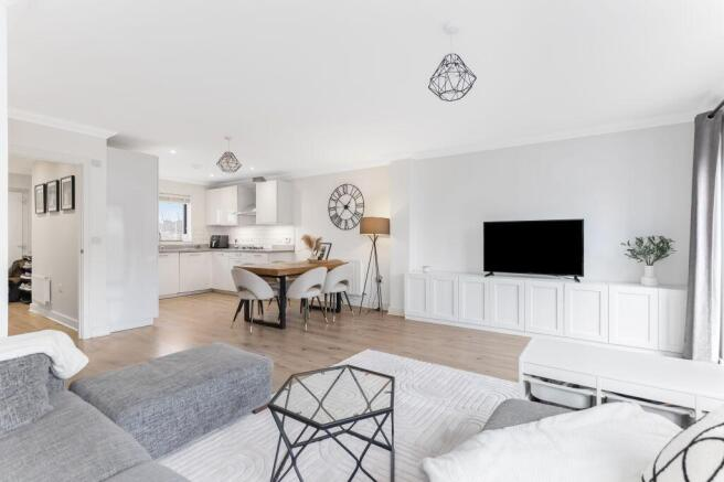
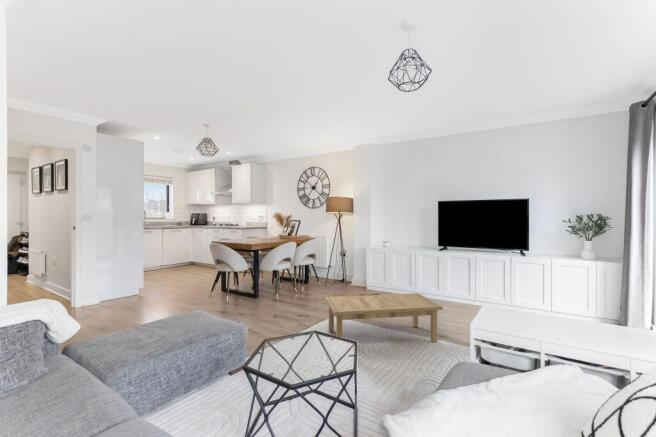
+ coffee table [324,292,444,343]
